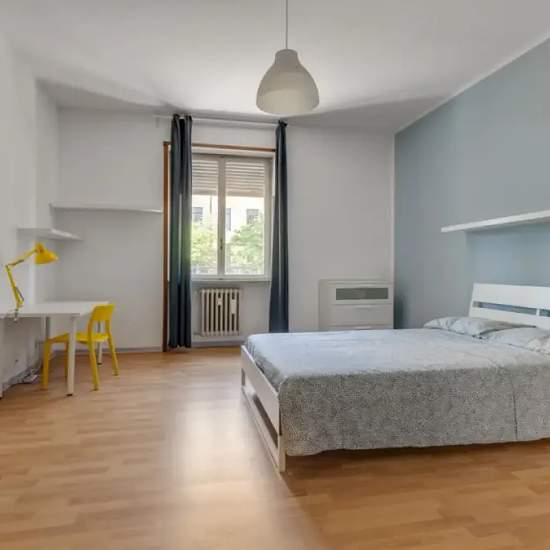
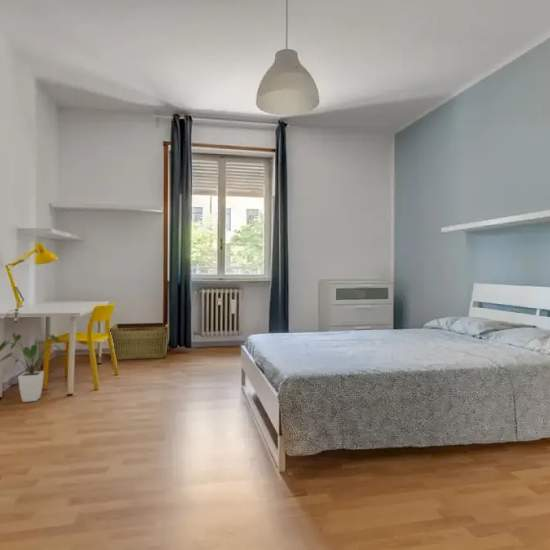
+ hamper [109,322,170,361]
+ house plant [0,332,62,403]
